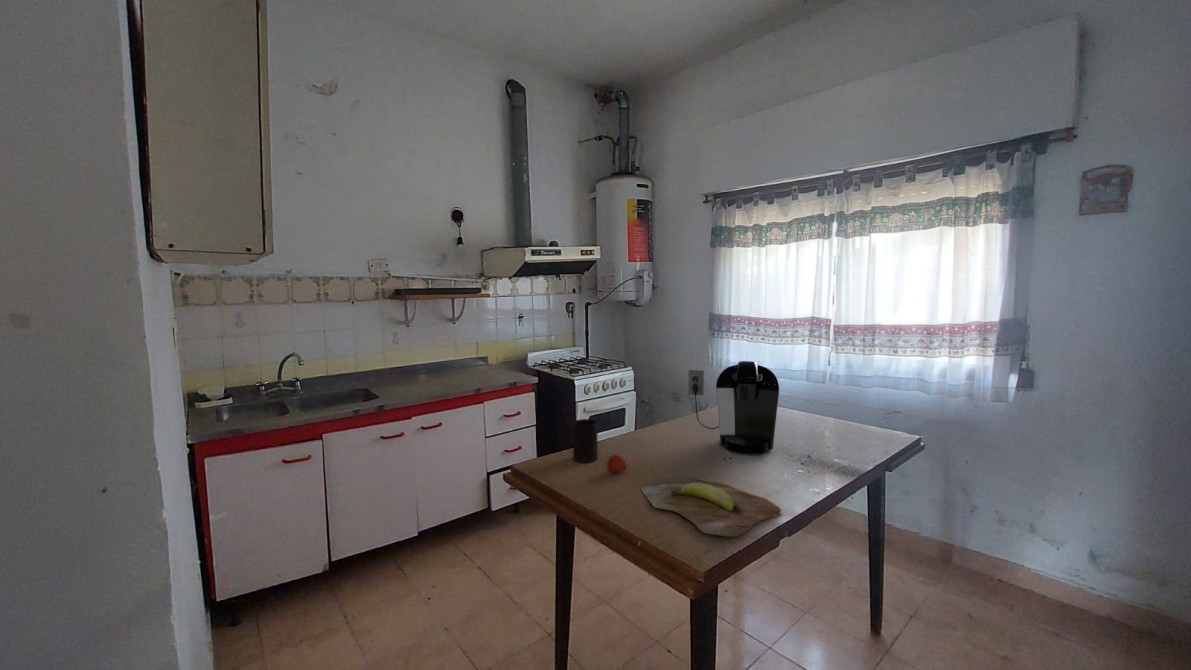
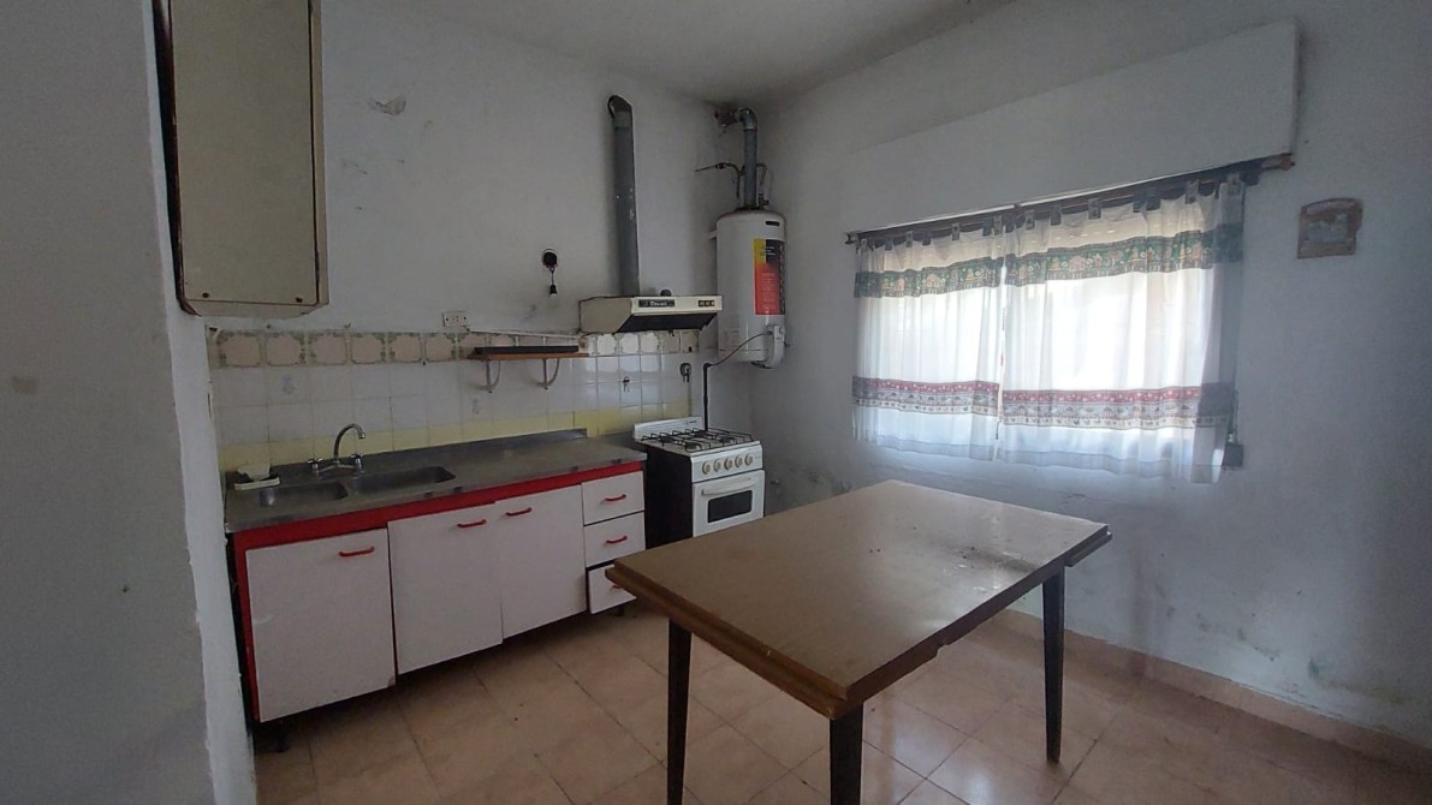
- cup [572,418,599,463]
- coffee maker [687,360,780,455]
- cutting board [640,478,783,538]
- fruit [603,454,628,474]
